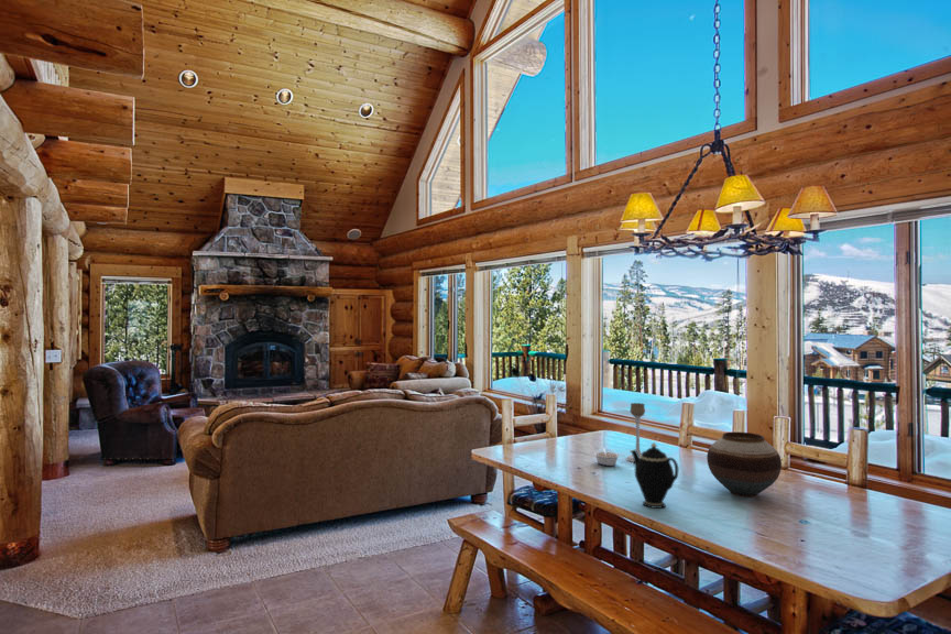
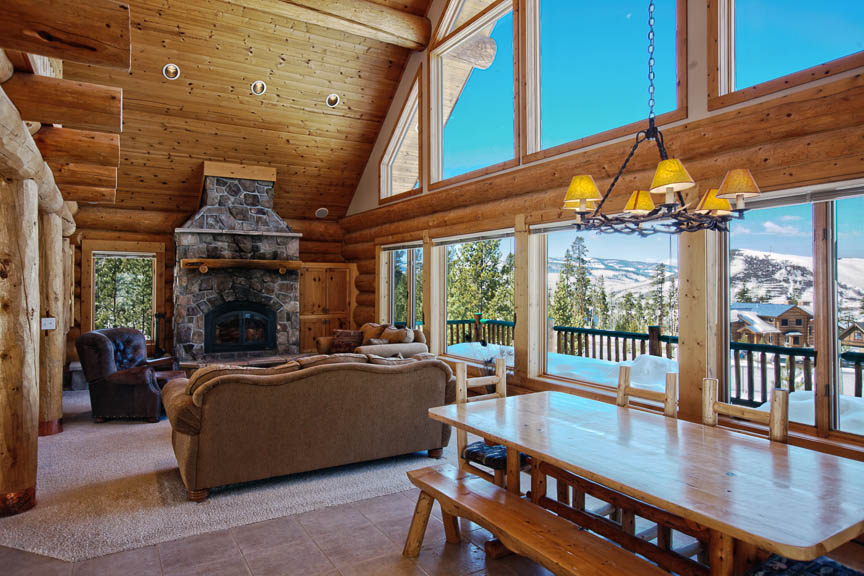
- teapot [628,441,679,510]
- vase [706,431,783,498]
- candle holder [625,402,646,463]
- legume [593,447,621,467]
